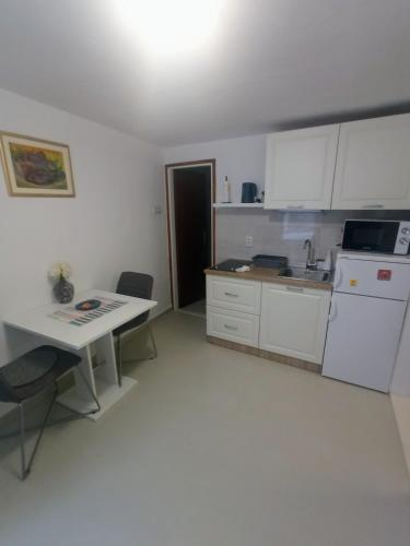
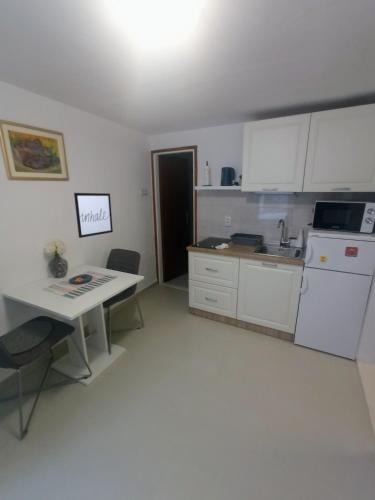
+ wall art [73,192,114,239]
